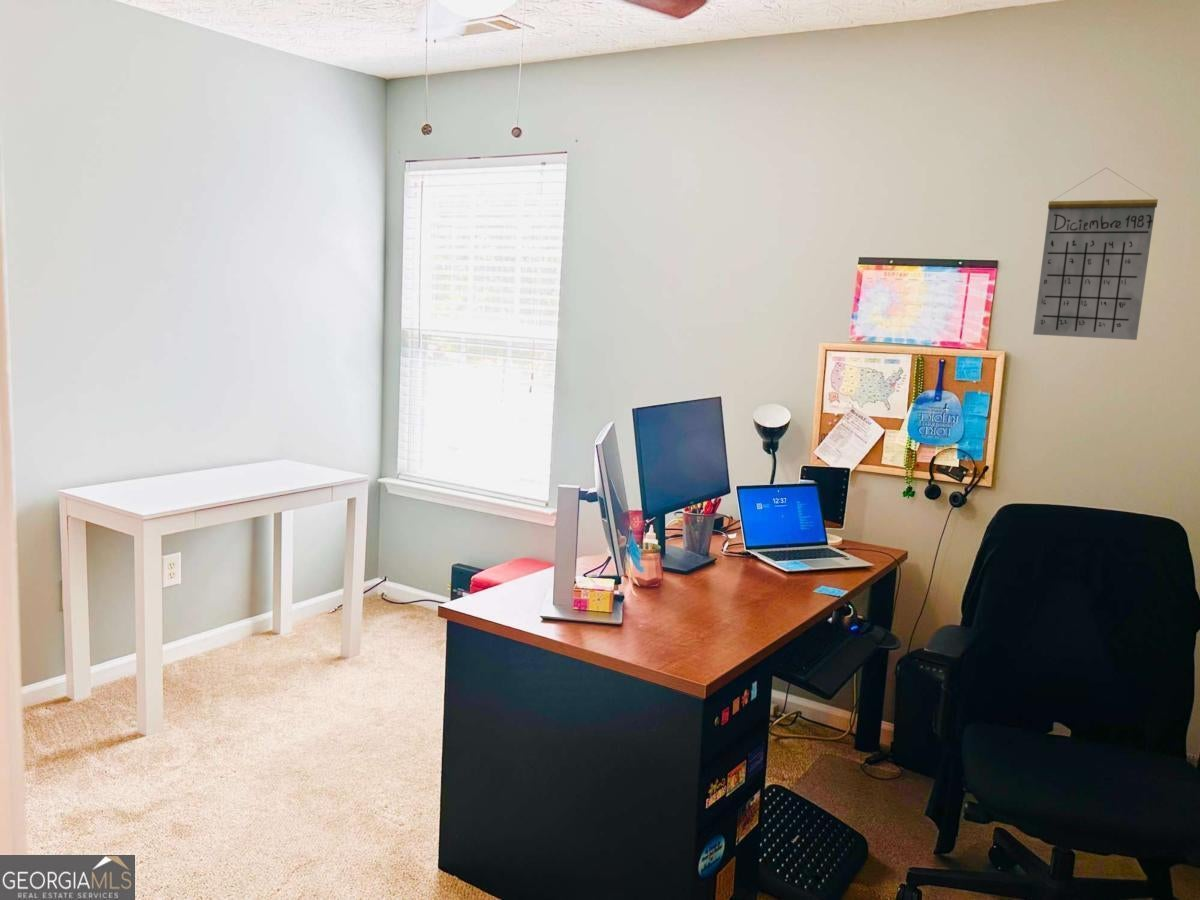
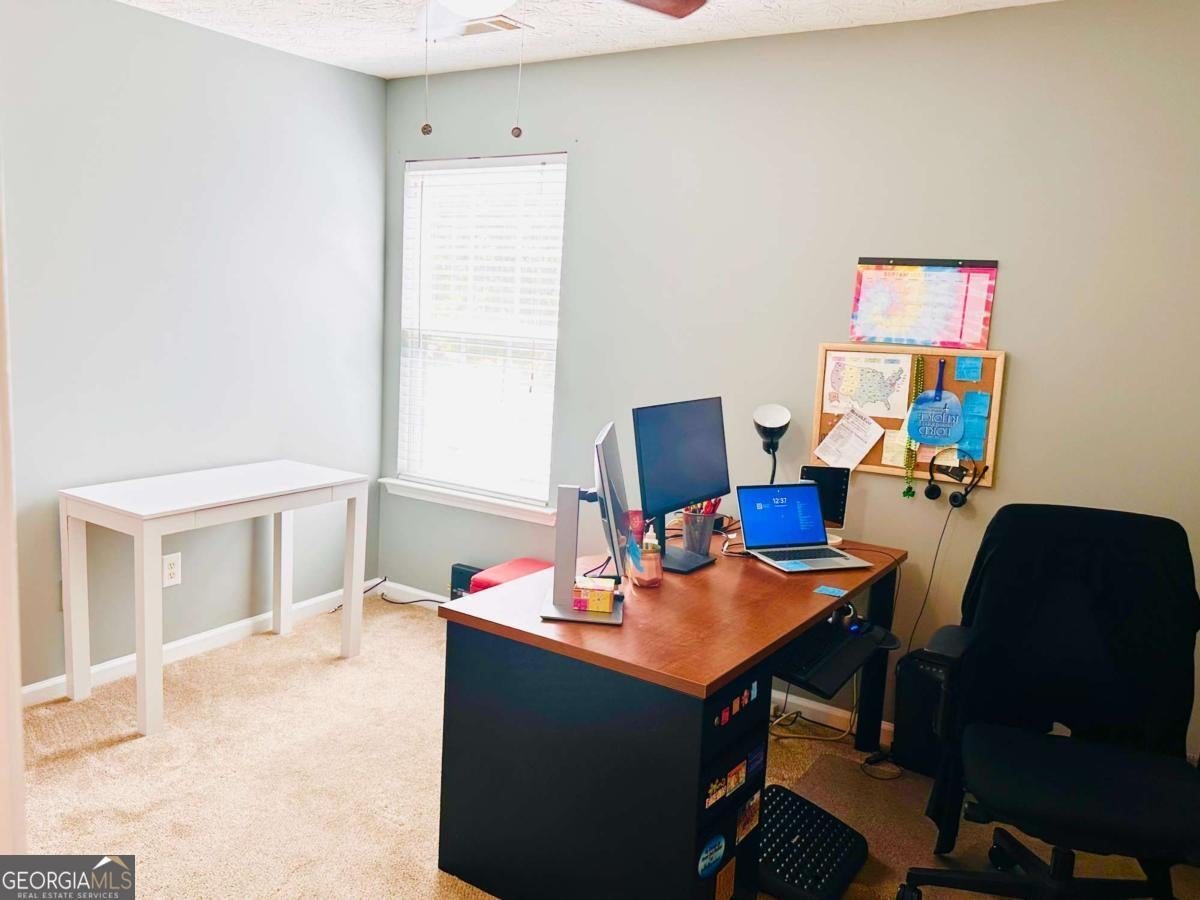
- calendar [1032,167,1159,341]
